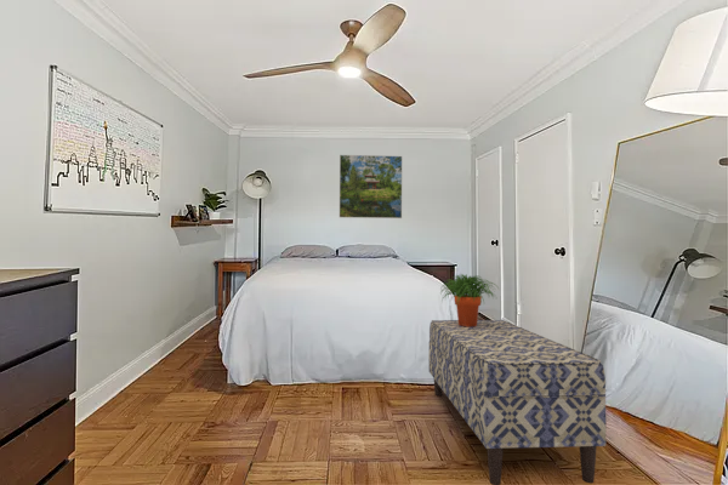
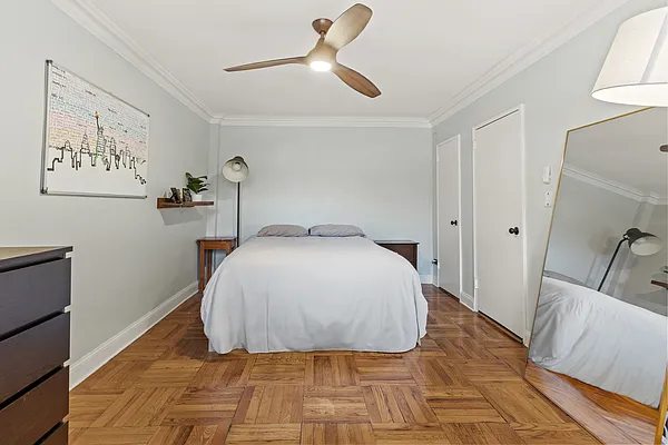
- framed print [339,154,403,219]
- potted plant [439,273,500,326]
- bench [427,319,608,485]
